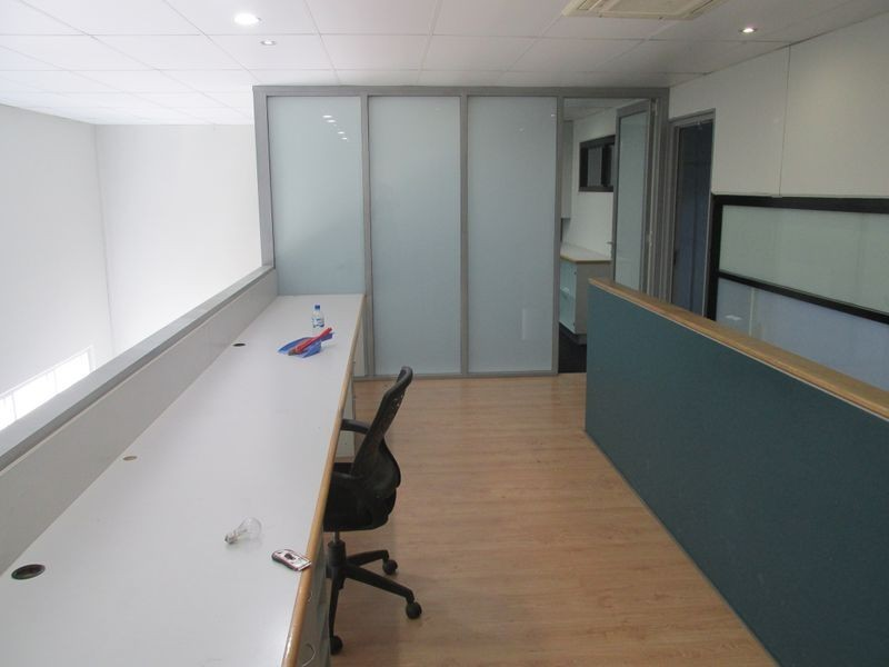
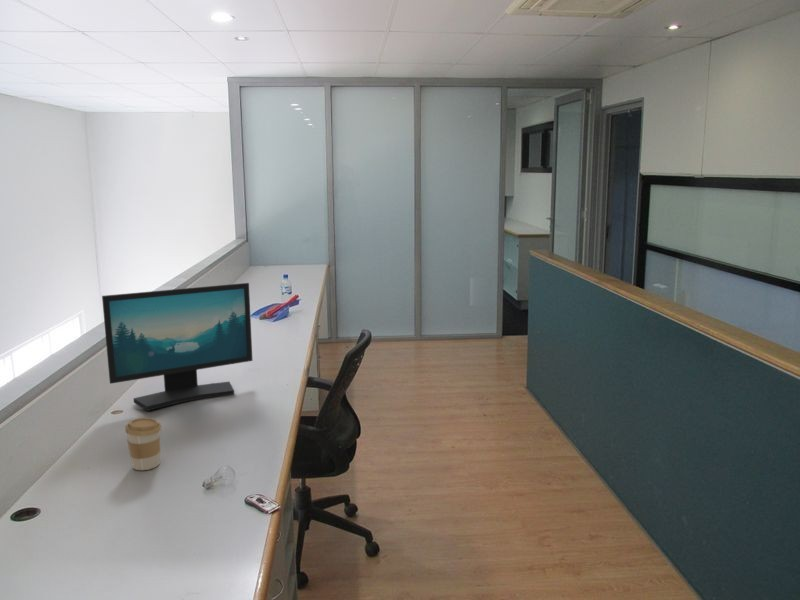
+ computer monitor [101,282,254,412]
+ coffee cup [124,417,163,471]
